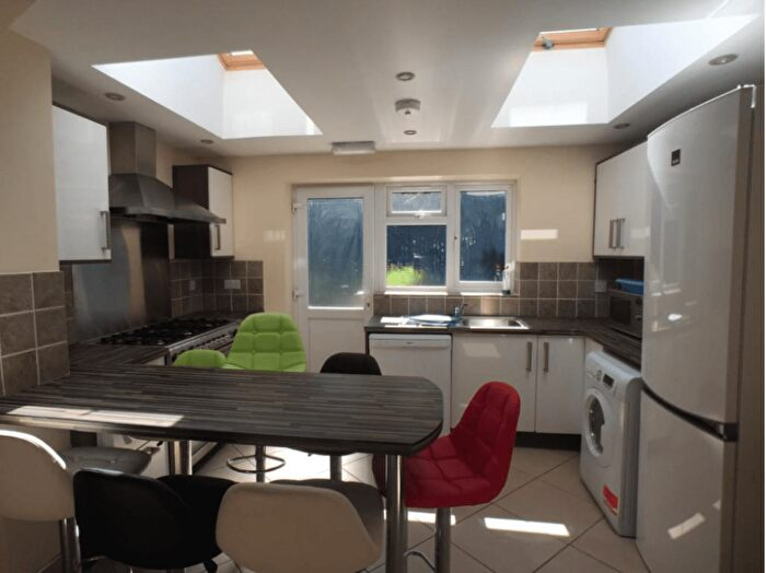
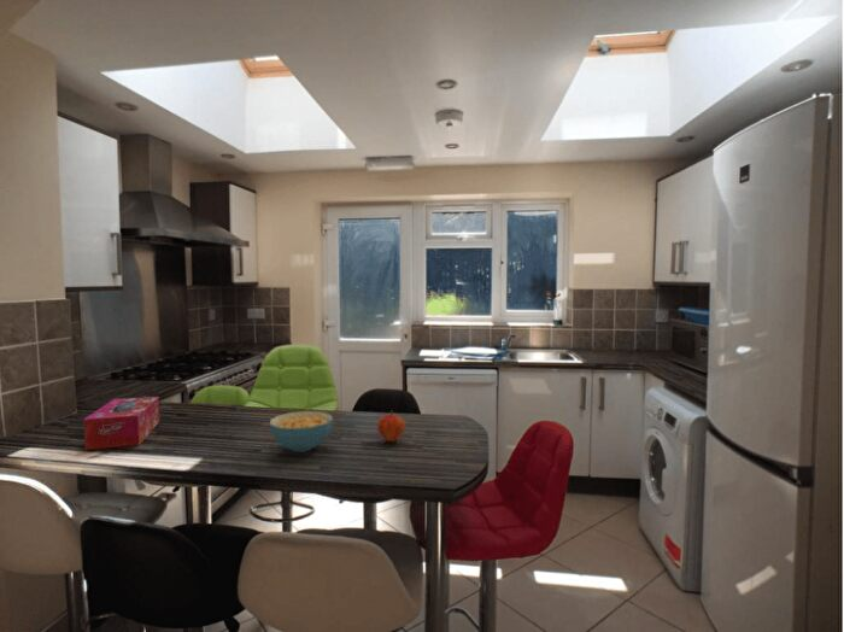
+ tissue box [83,396,160,451]
+ fruit [376,410,406,443]
+ cereal bowl [269,410,334,453]
